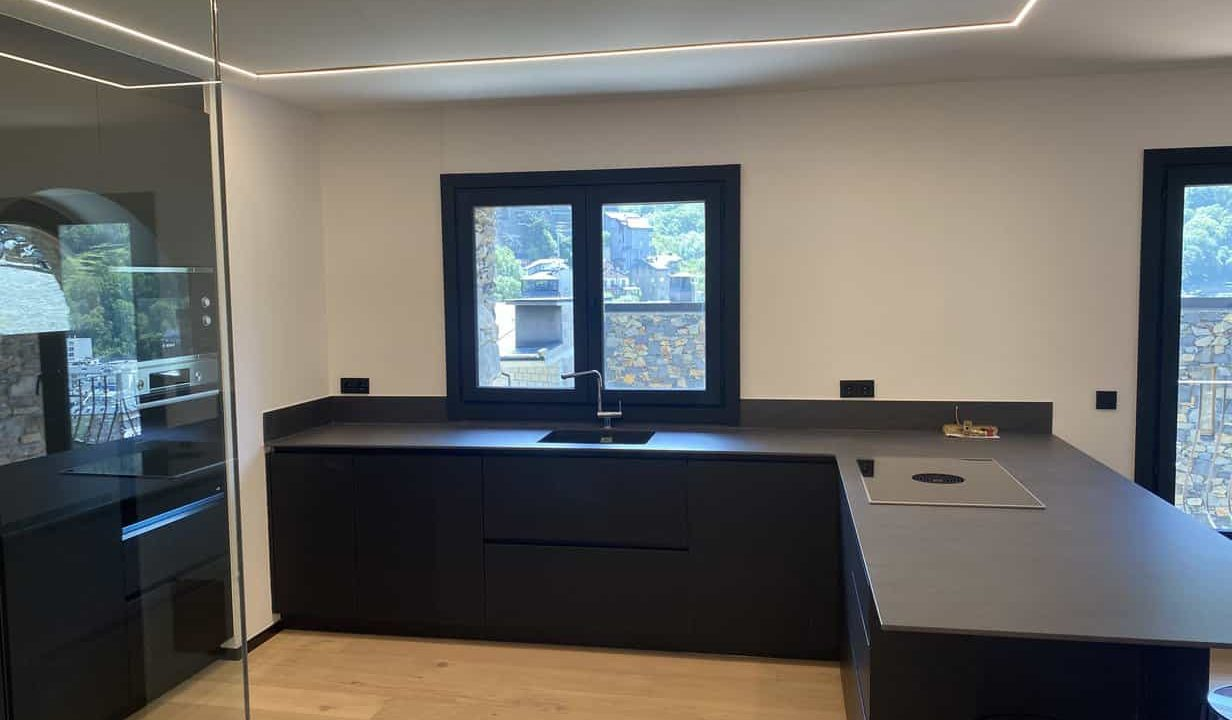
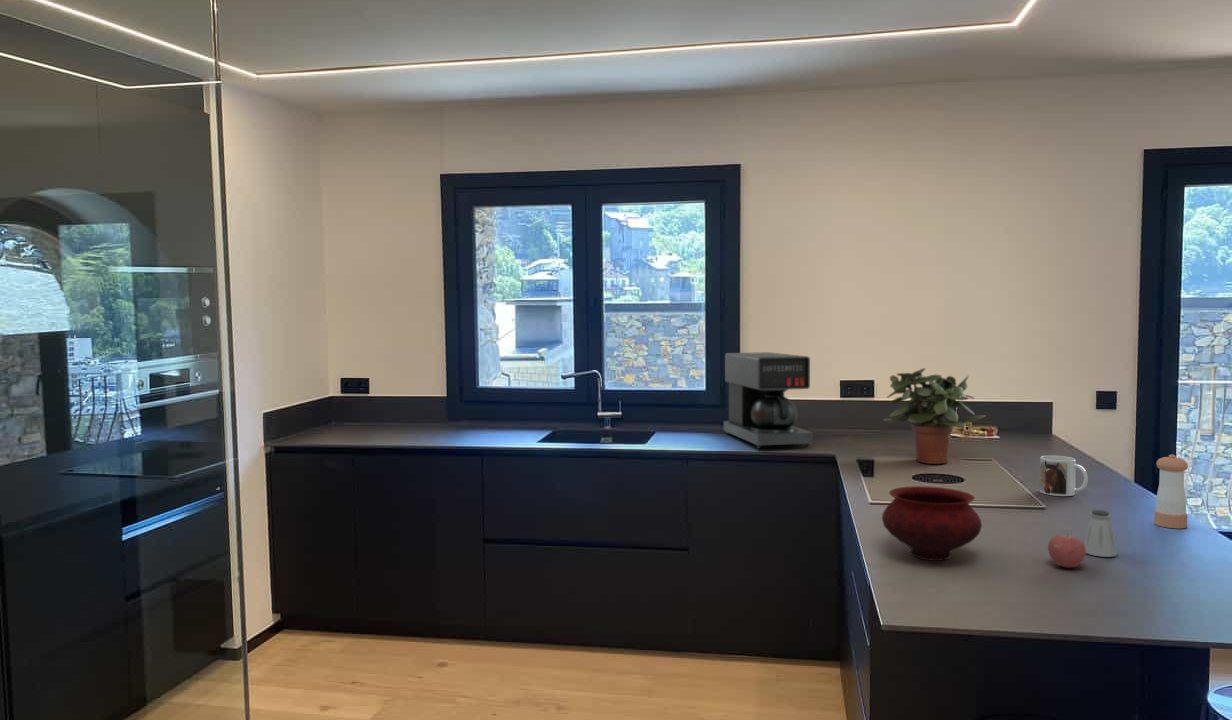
+ coffee maker [723,351,814,449]
+ saltshaker [1083,509,1118,558]
+ mug [1039,455,1089,497]
+ bowl [881,485,983,562]
+ potted plant [882,367,986,465]
+ pepper shaker [1153,453,1189,529]
+ apple [1047,534,1086,569]
